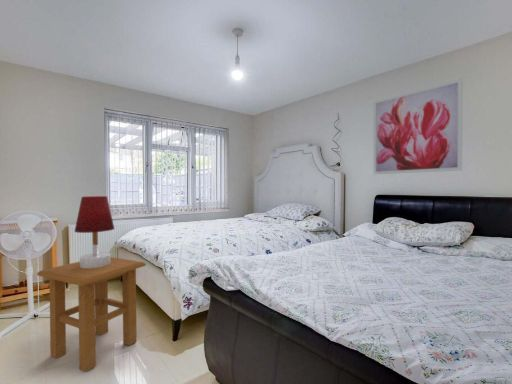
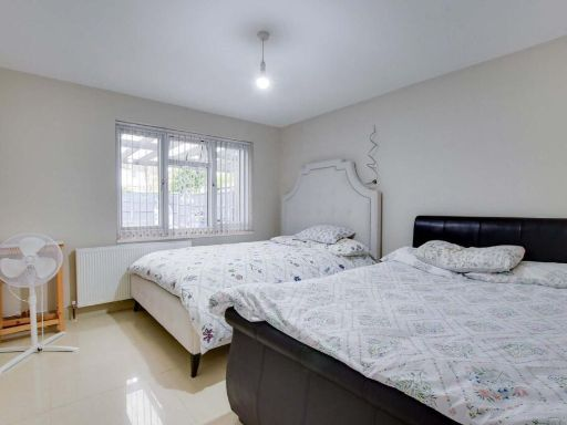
- table lamp [73,195,115,268]
- side table [36,256,147,373]
- wall art [373,77,463,175]
